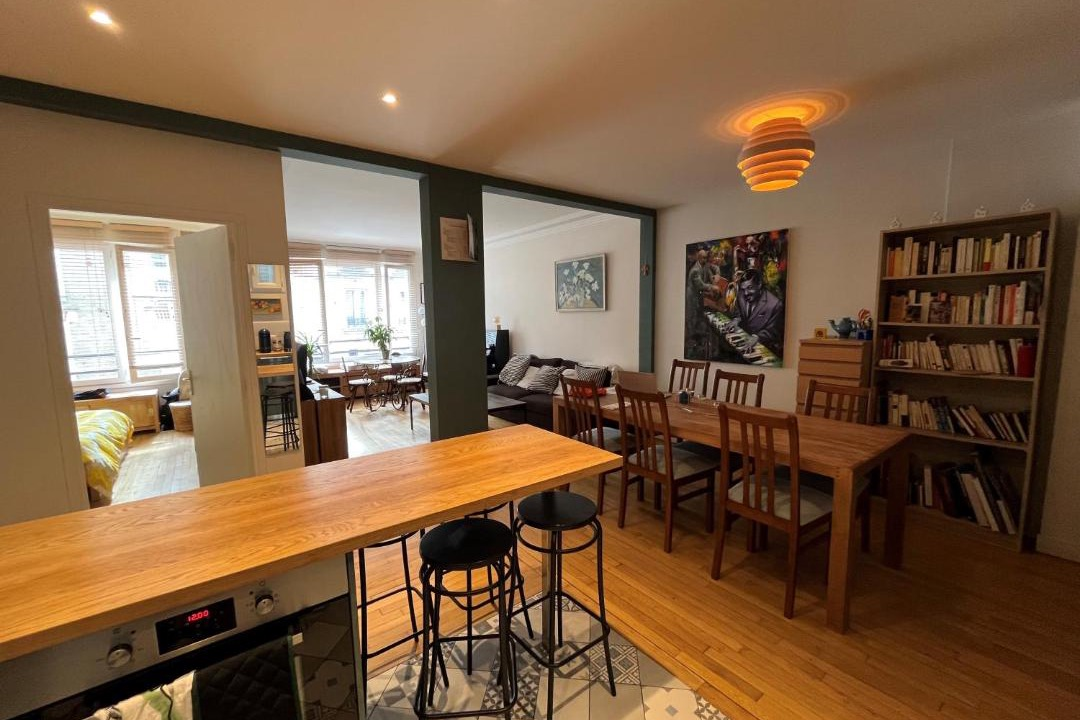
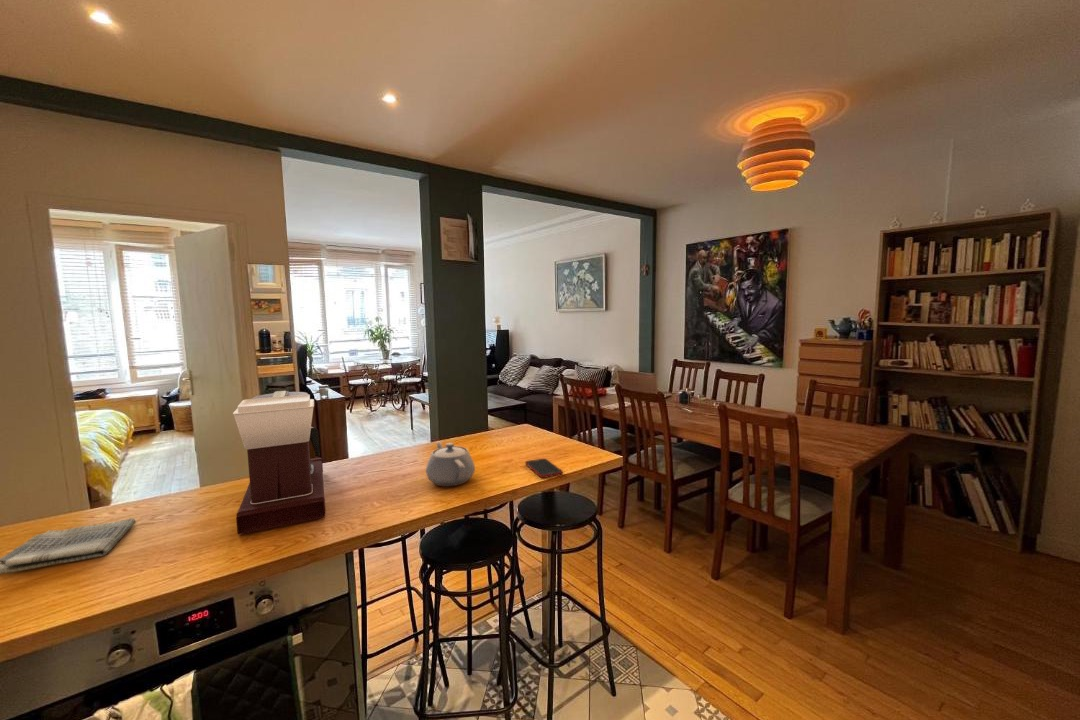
+ cell phone [524,458,564,479]
+ teapot [425,440,476,487]
+ coffee maker [232,390,326,535]
+ dish towel [0,517,137,575]
